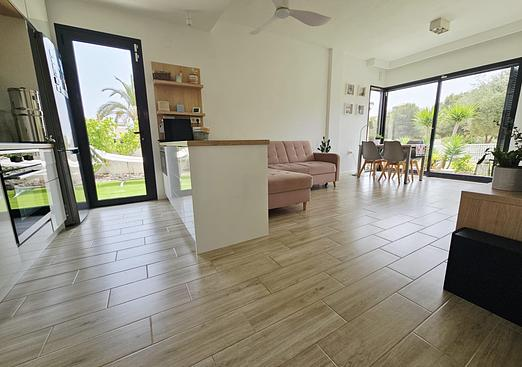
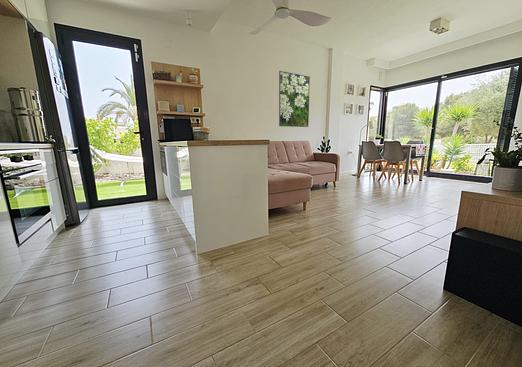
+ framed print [278,70,311,128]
